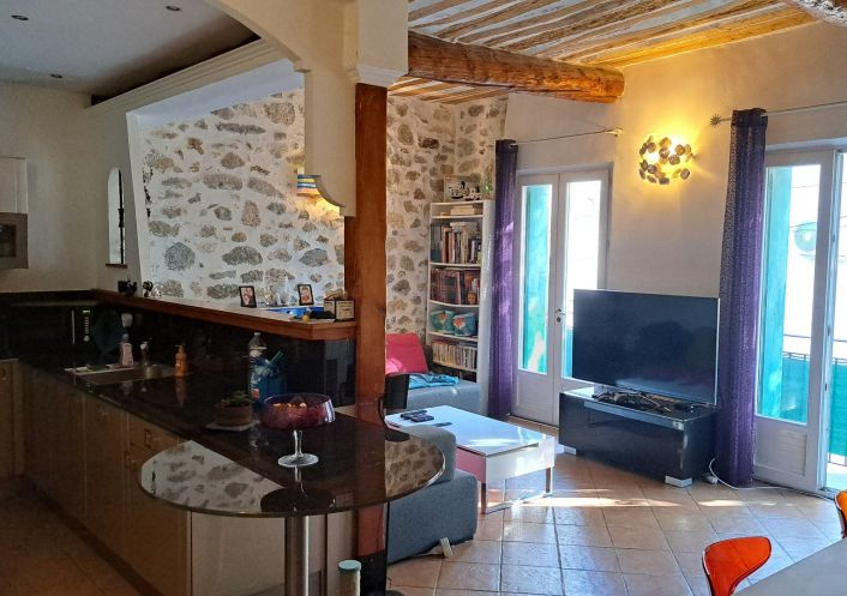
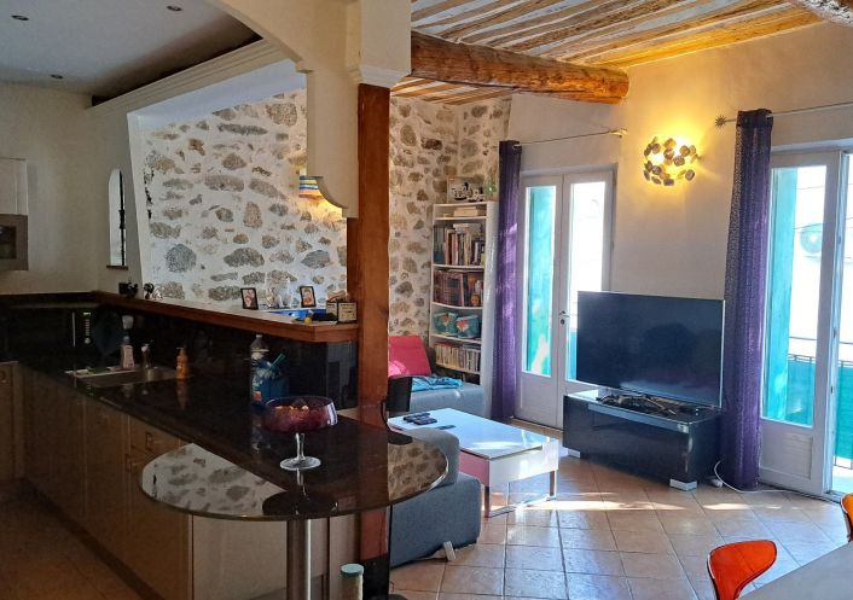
- succulent plant [205,389,260,432]
